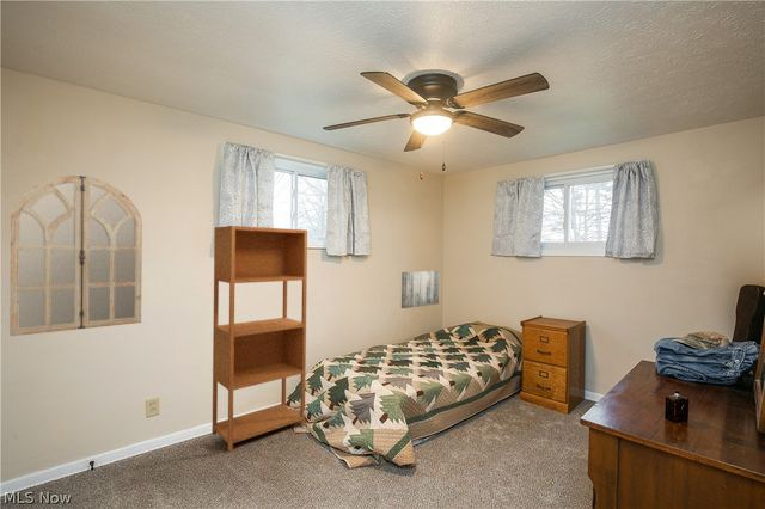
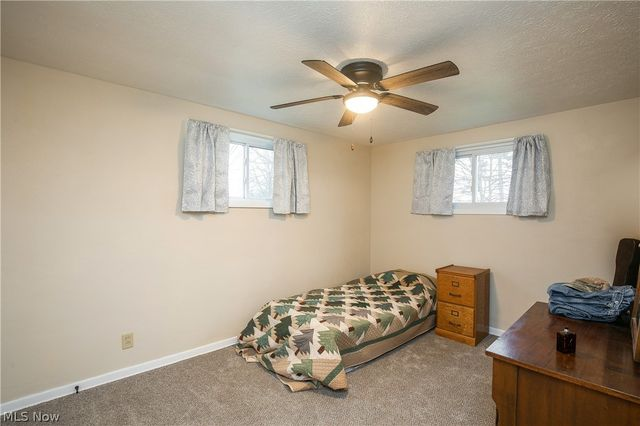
- bookcase [212,225,308,453]
- wall art [400,270,440,309]
- home mirror [8,174,143,337]
